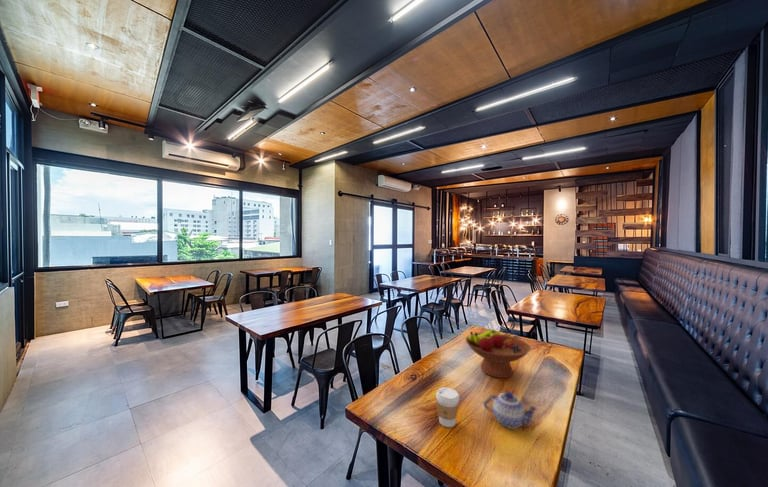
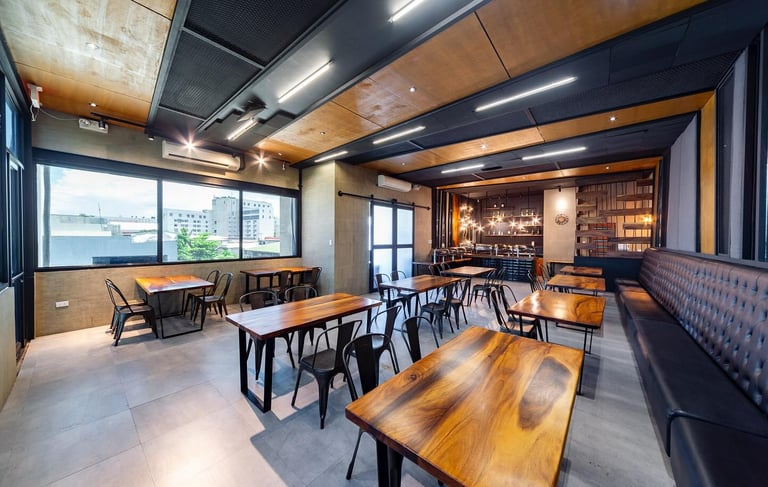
- coffee cup [435,386,460,428]
- teapot [482,390,539,430]
- fruit bowl [465,329,531,379]
